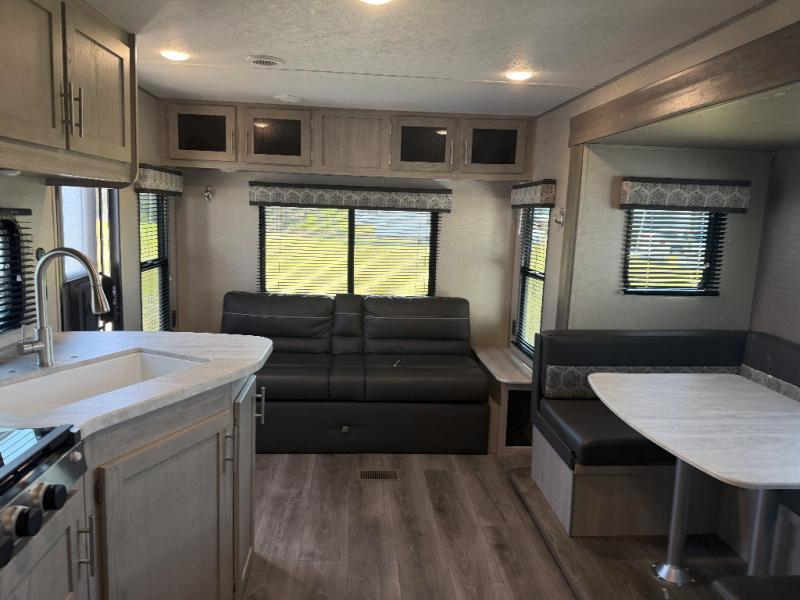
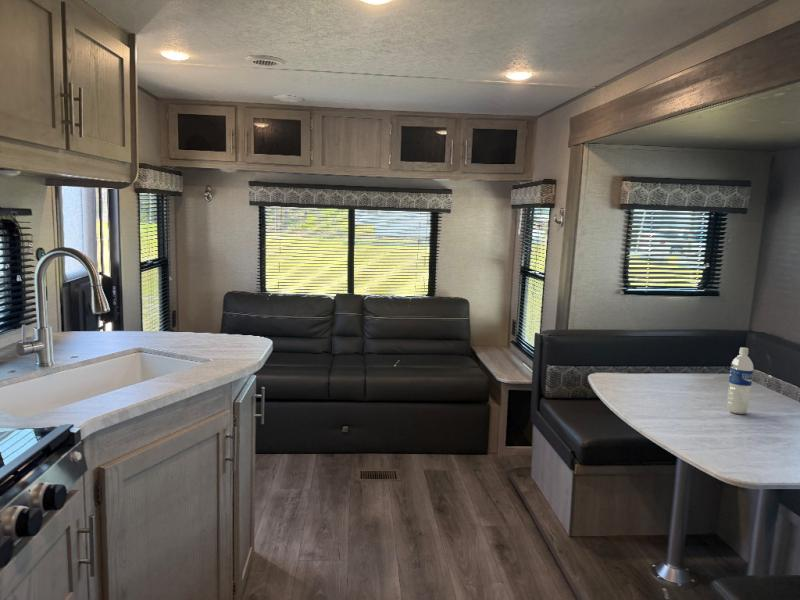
+ water bottle [726,346,754,415]
